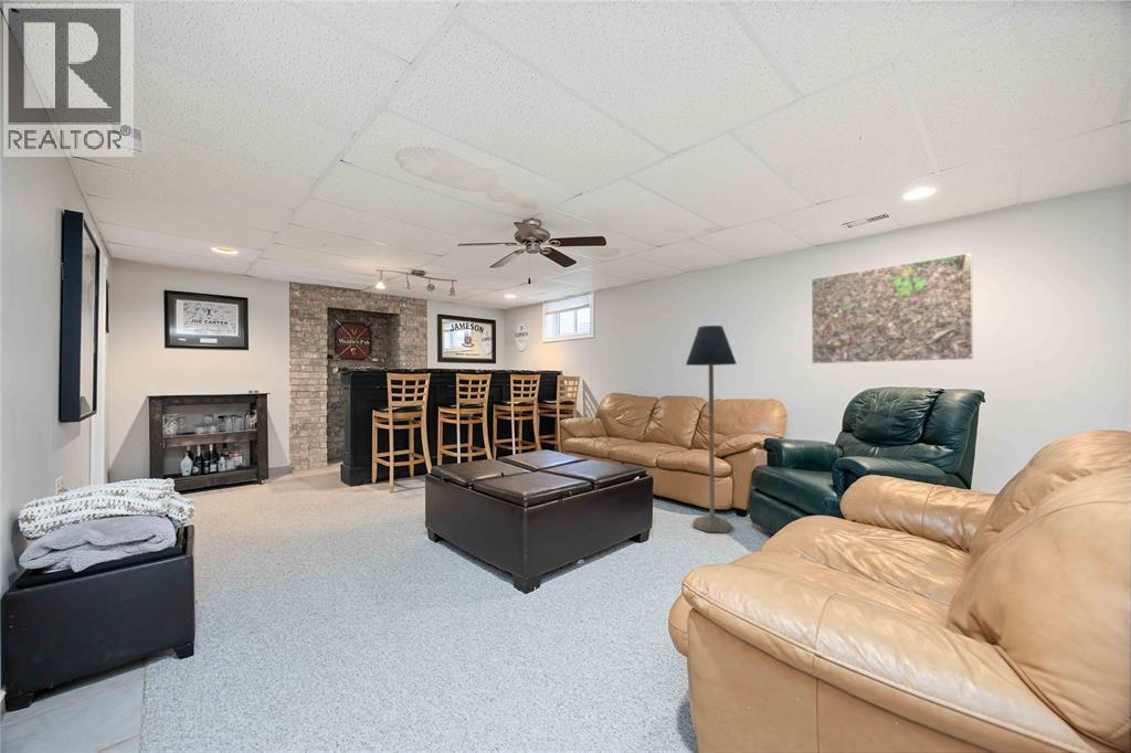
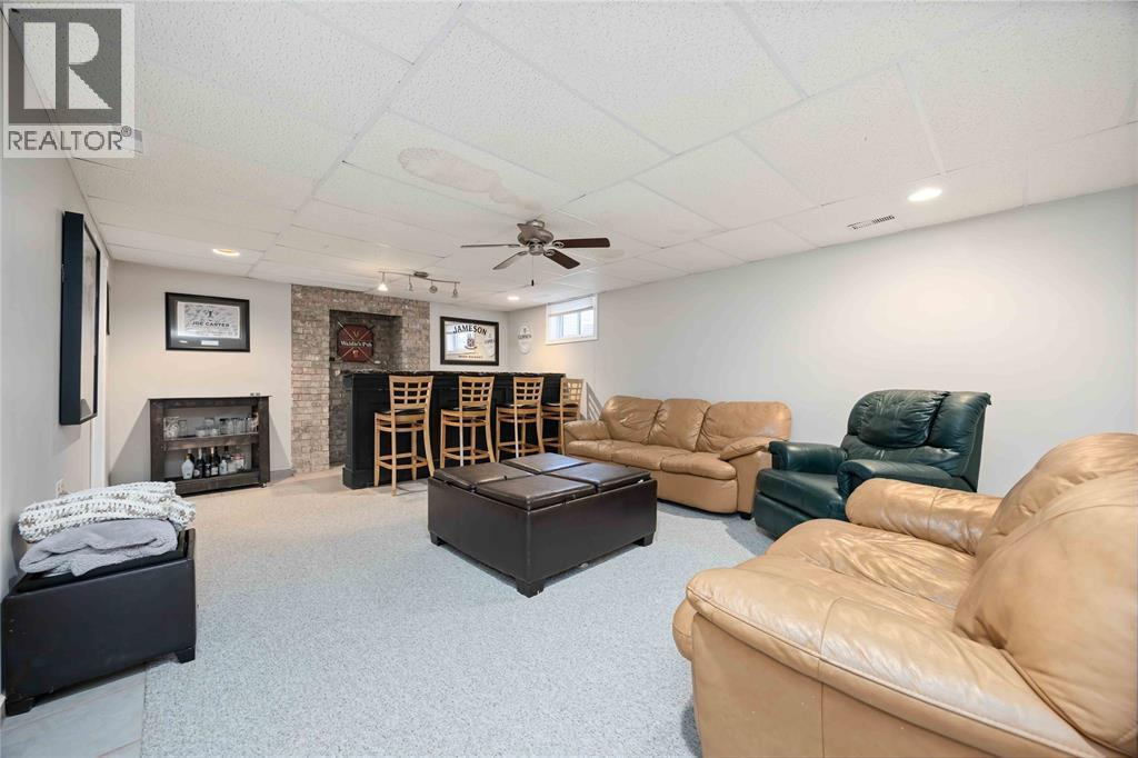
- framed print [811,252,974,364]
- floor lamp [685,325,738,534]
